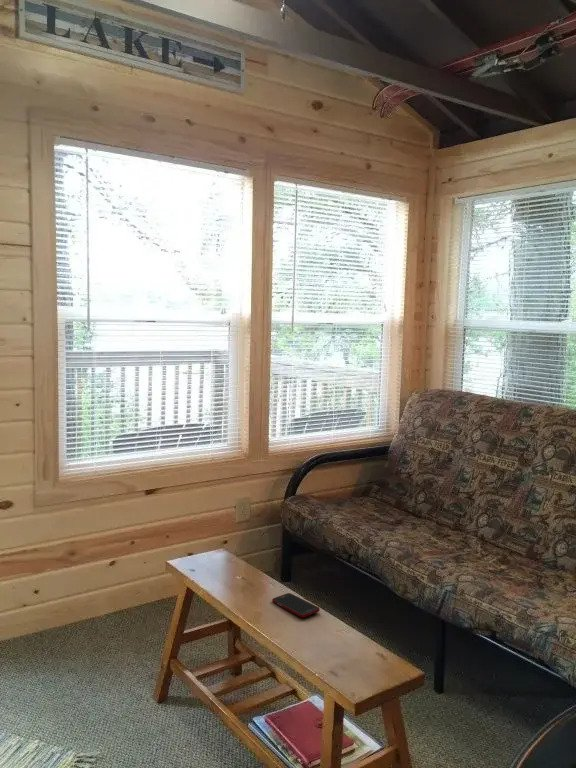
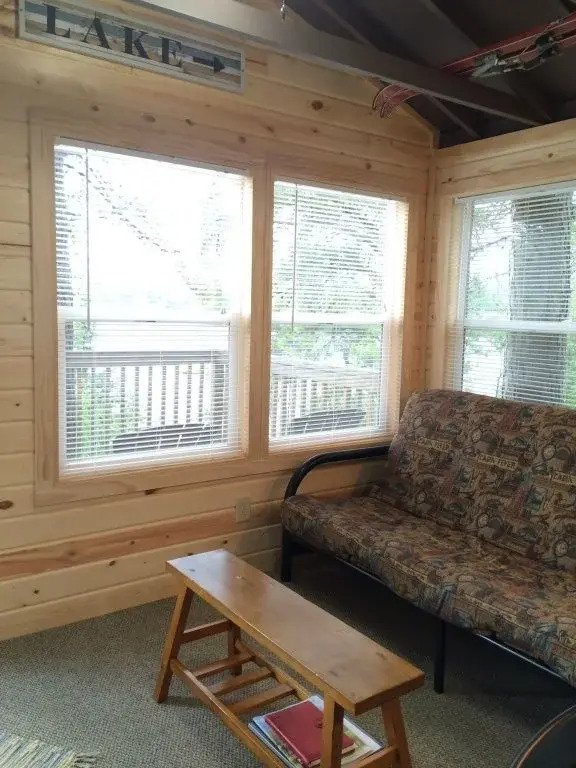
- cell phone [271,592,321,618]
